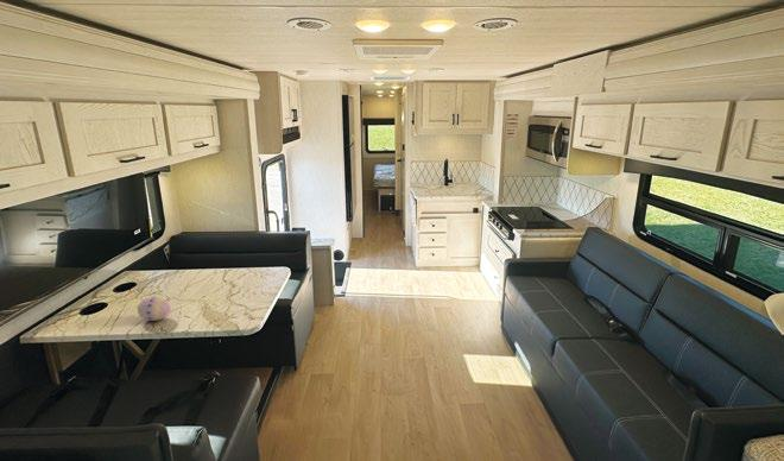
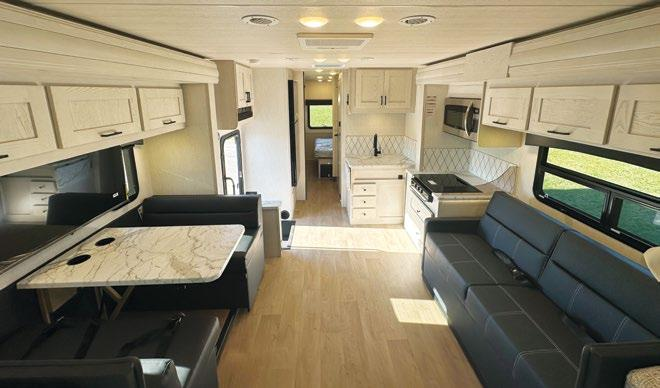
- decorative egg [137,296,172,322]
